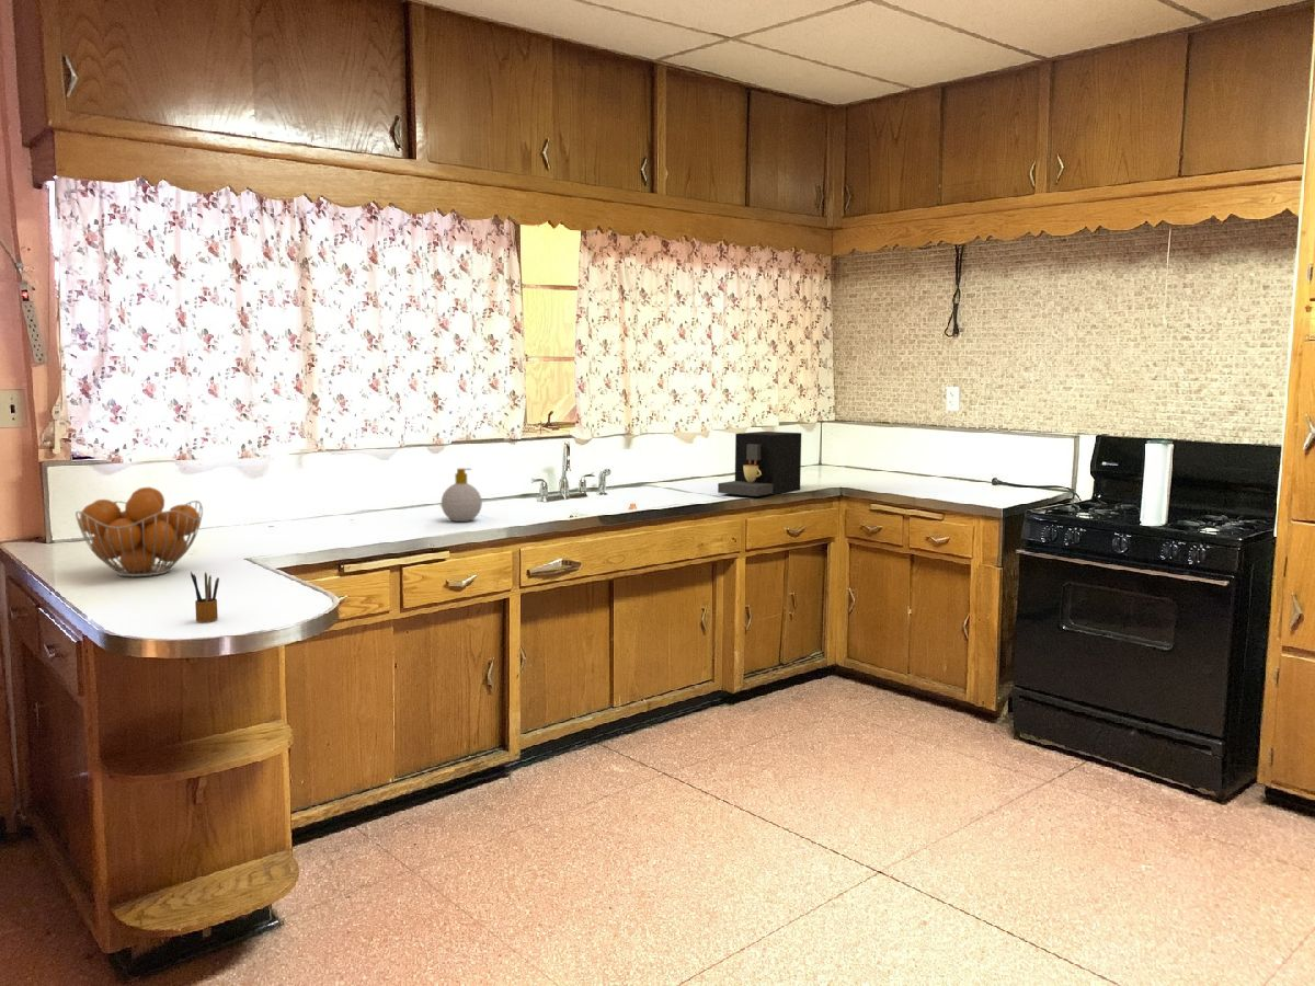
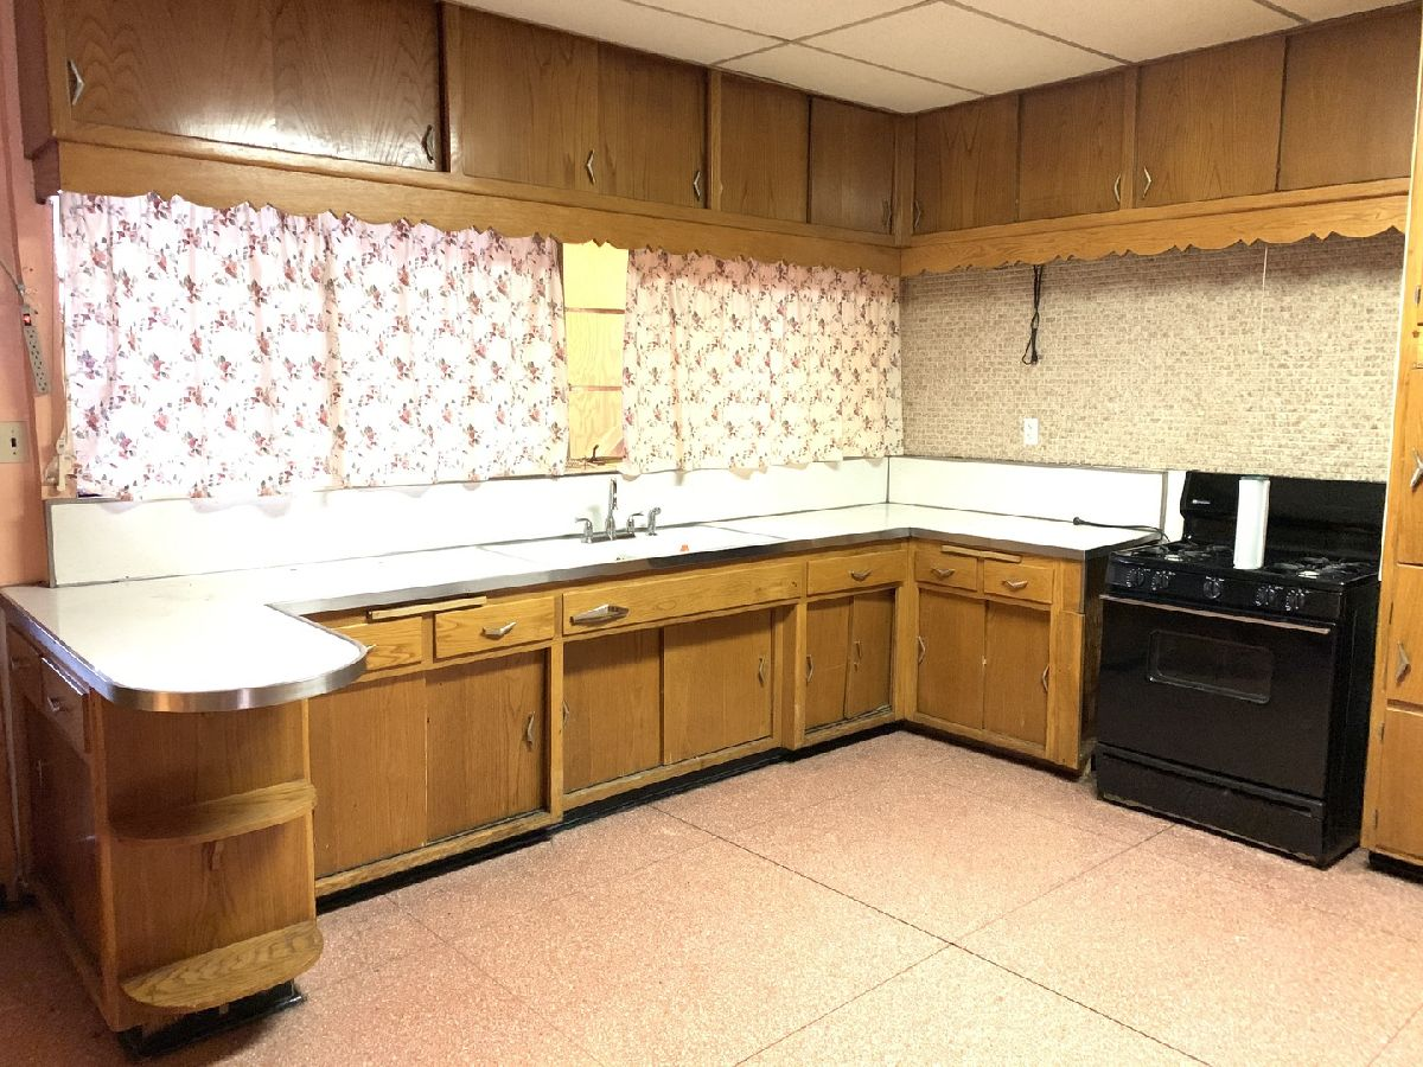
- soap bottle [441,468,483,523]
- fruit basket [75,486,204,577]
- pencil box [190,571,220,623]
- coffee maker [717,431,802,497]
